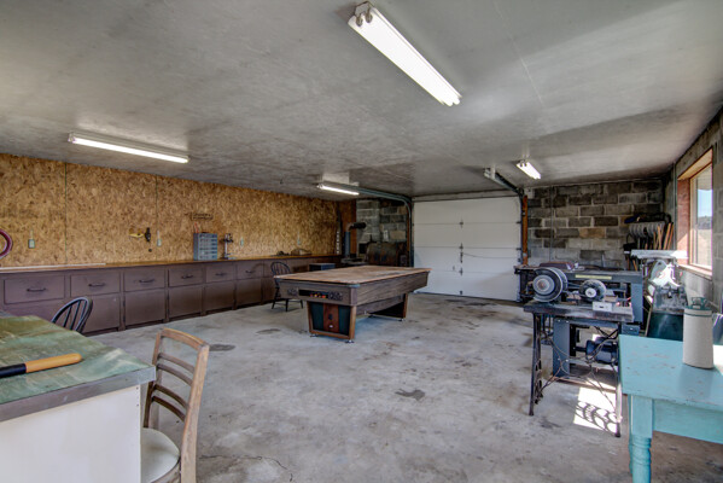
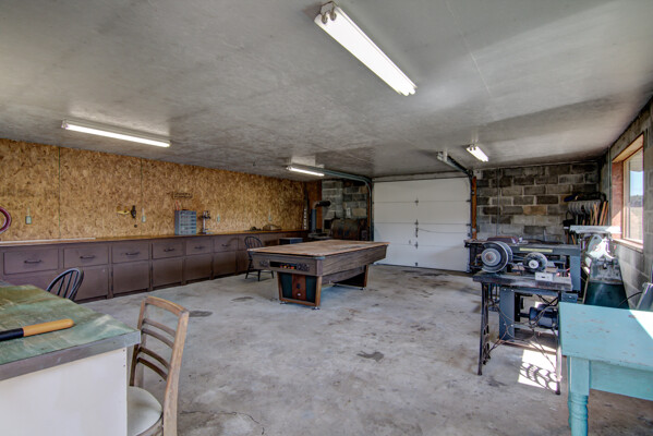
- water bottle [682,296,715,369]
